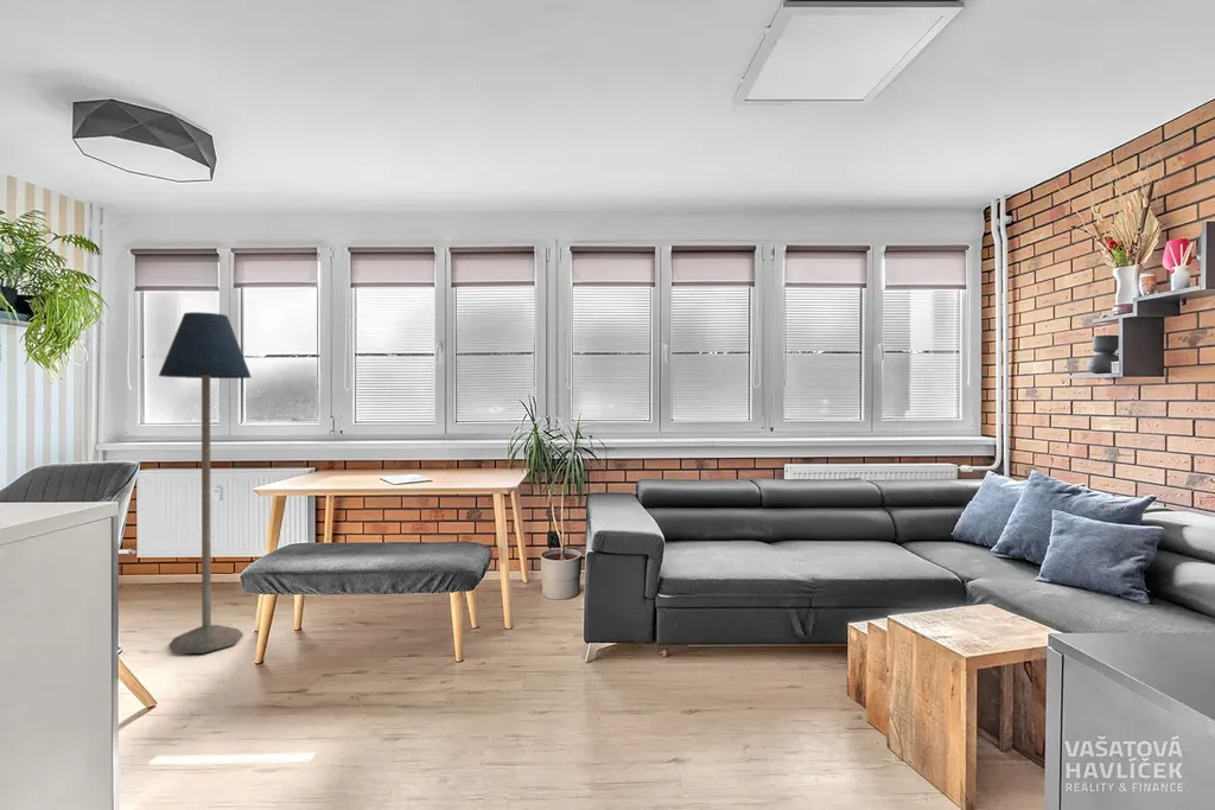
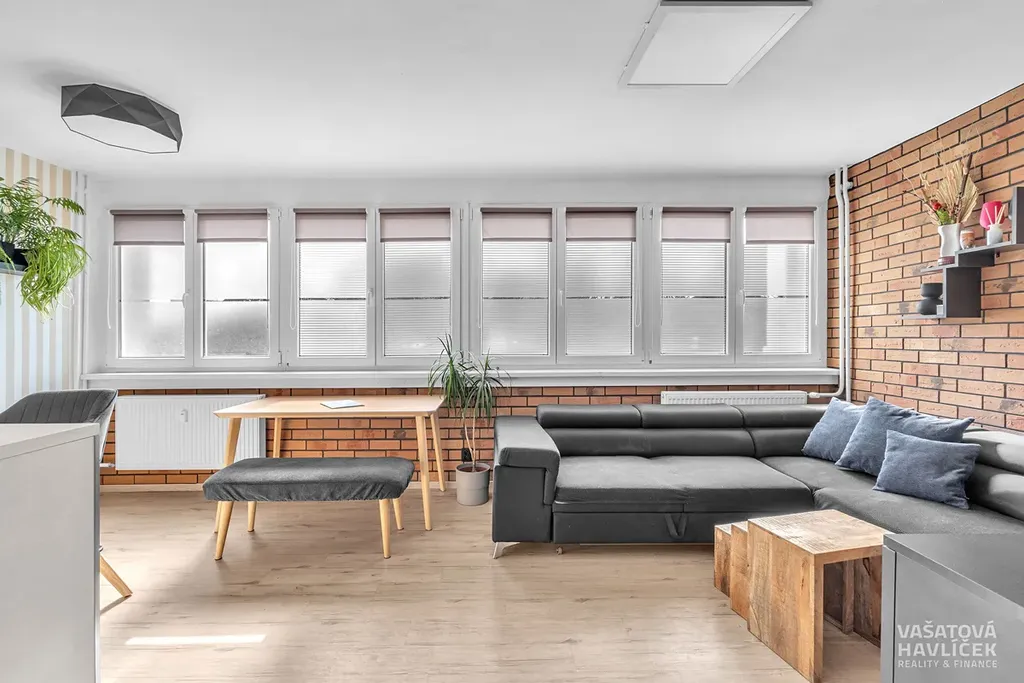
- floor lamp [158,311,253,655]
